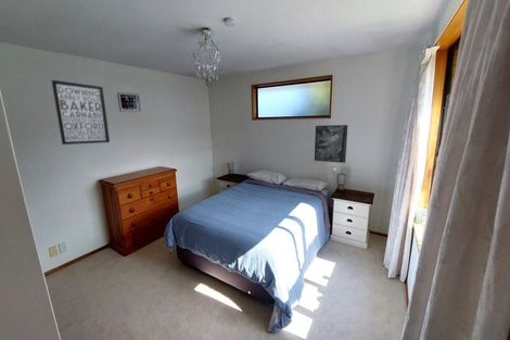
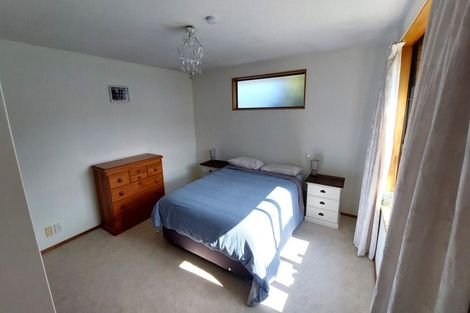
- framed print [314,124,348,164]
- wall art [50,79,111,146]
